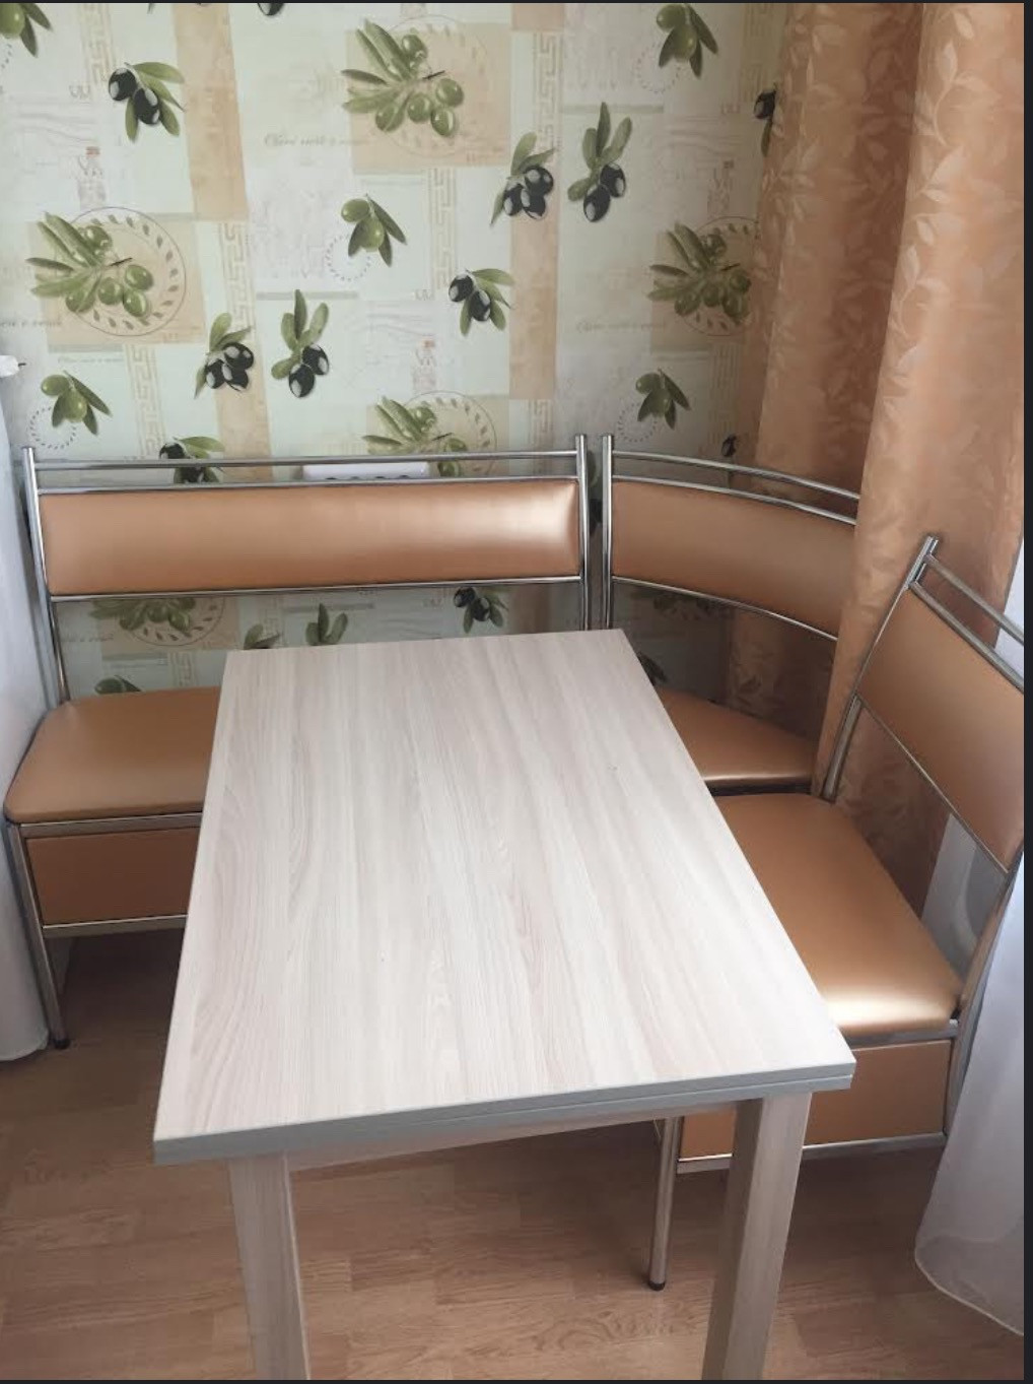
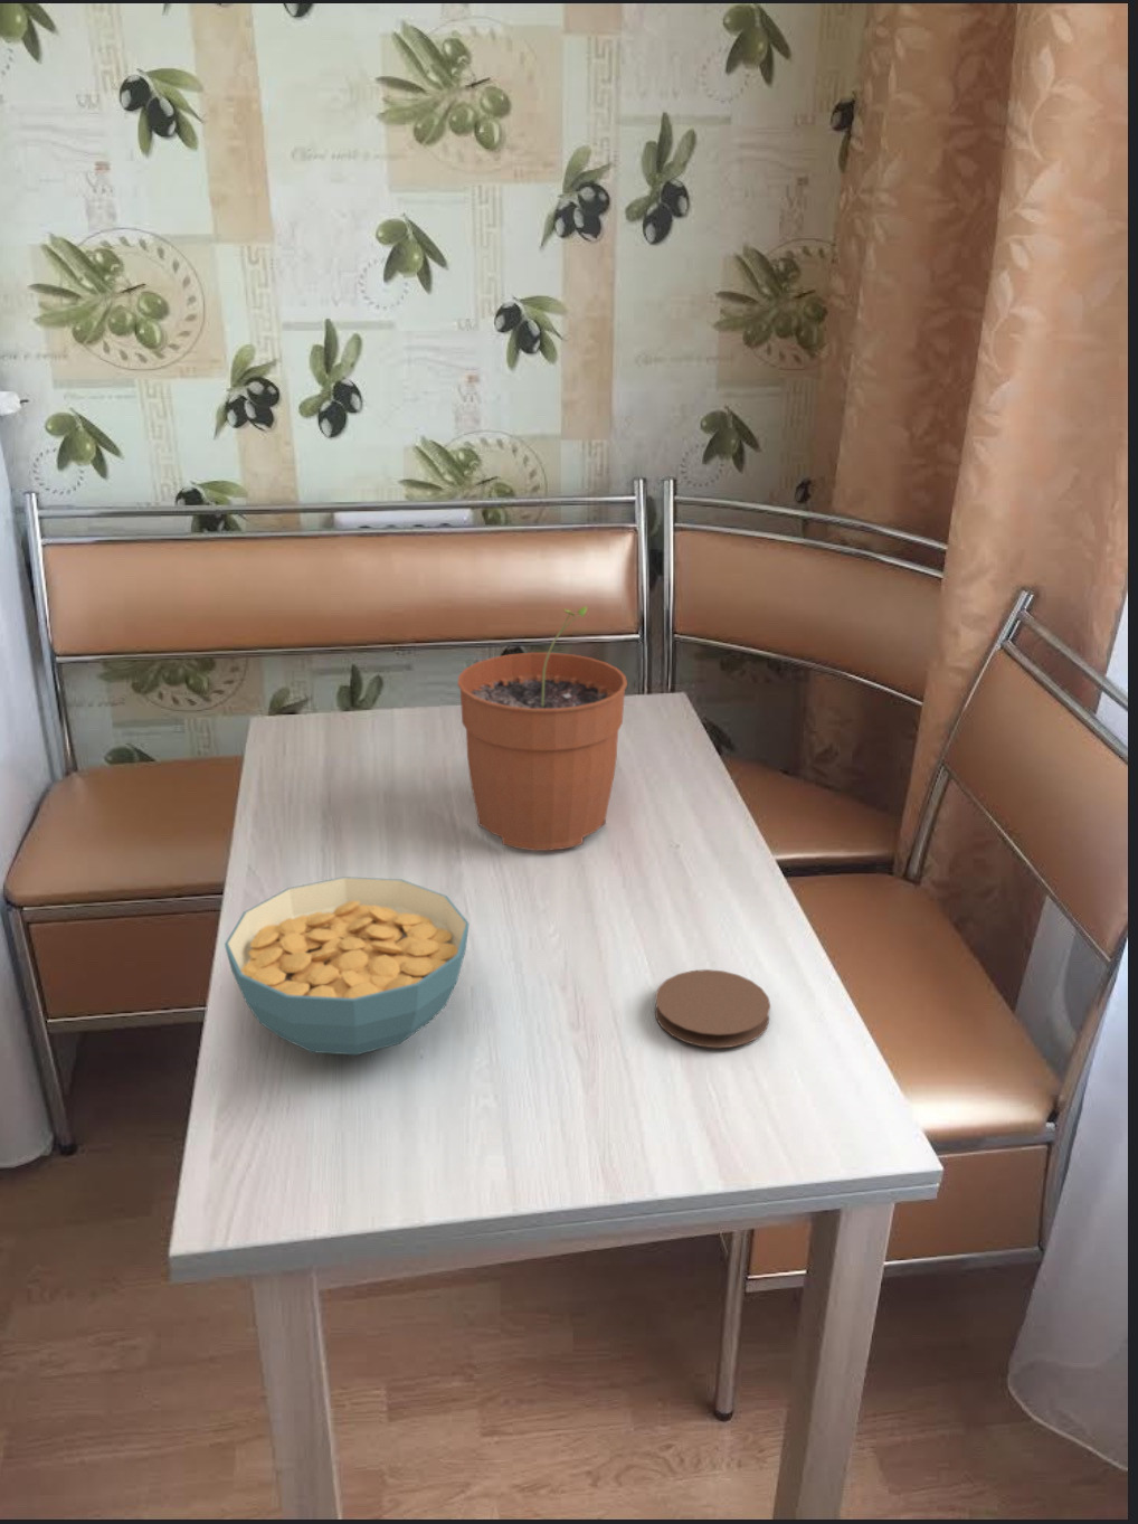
+ cereal bowl [224,875,471,1055]
+ plant pot [457,605,629,852]
+ coaster [654,968,771,1048]
